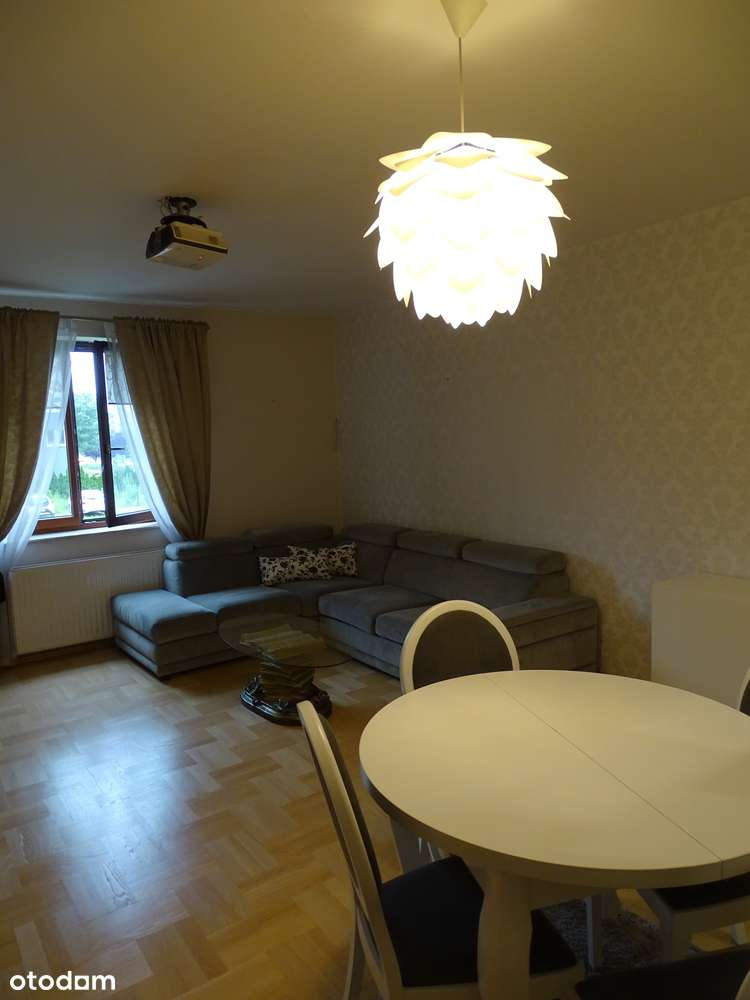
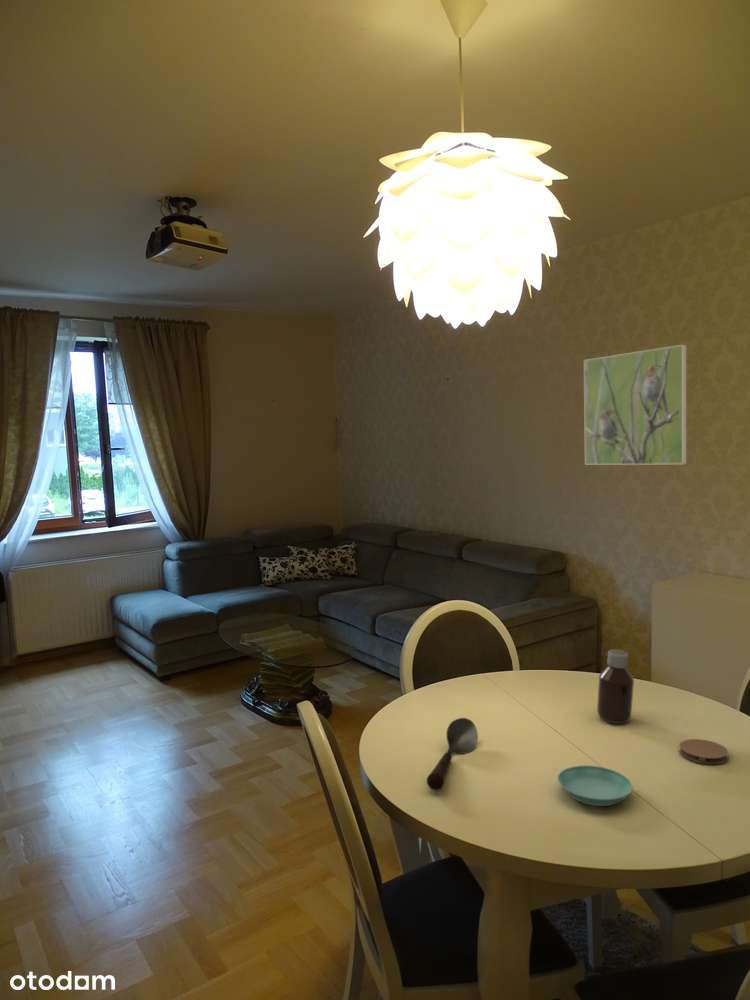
+ coaster [678,738,729,765]
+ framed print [583,344,687,466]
+ spoon [426,717,479,792]
+ saucer [557,764,633,807]
+ bottle [596,648,635,725]
